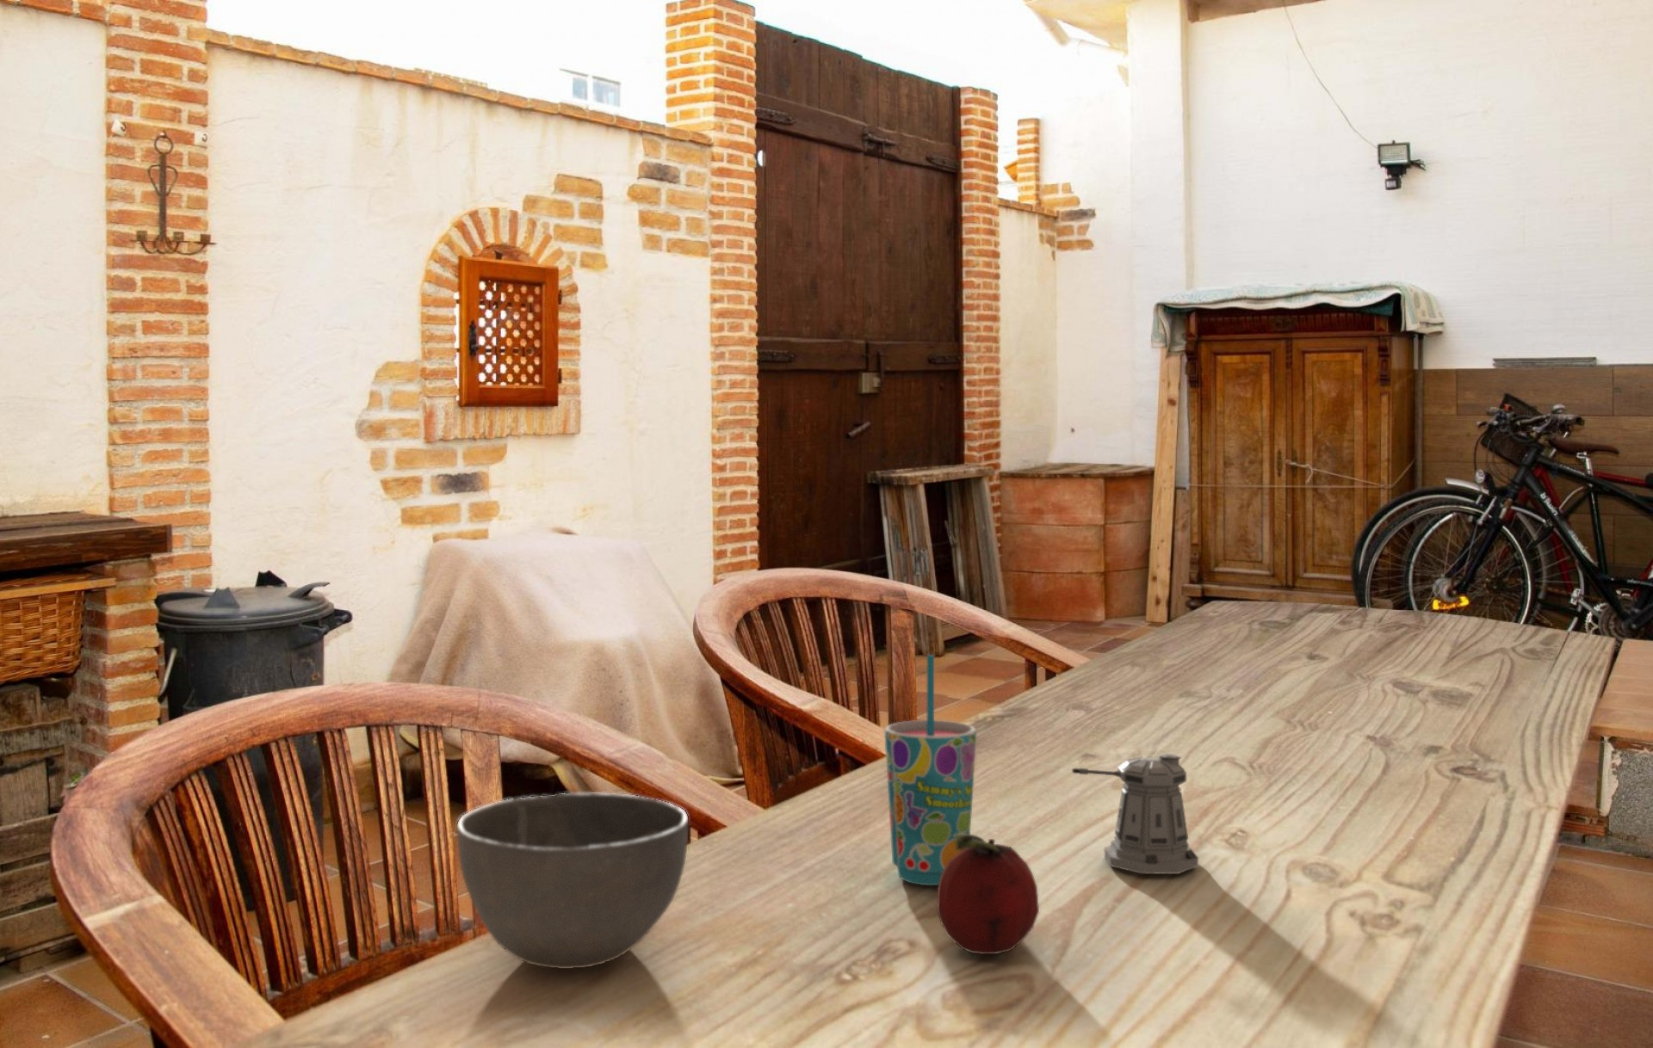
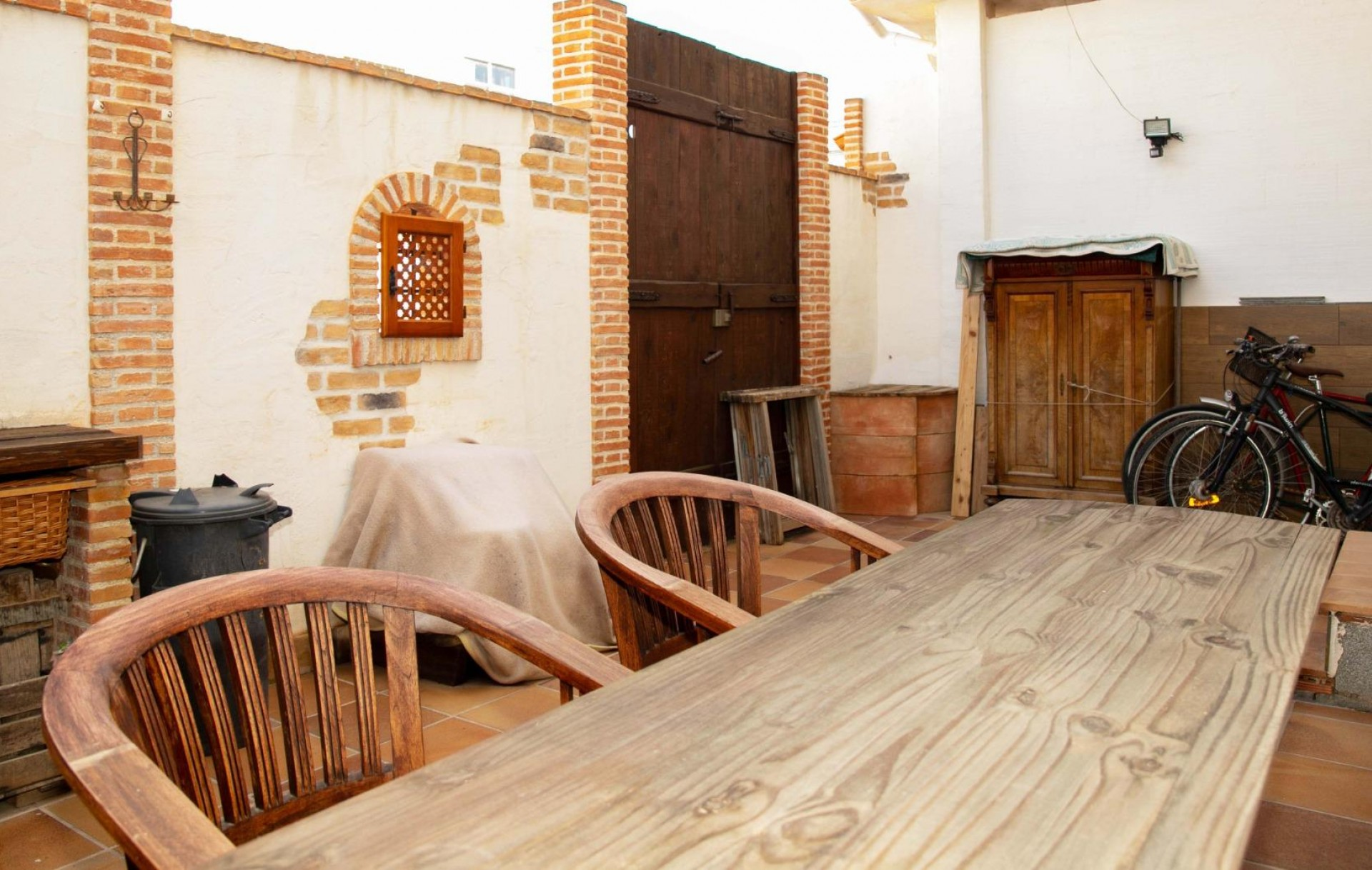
- fruit [936,832,1040,955]
- cup [884,654,977,887]
- bowl [457,793,689,970]
- pepper shaker [1071,752,1199,875]
